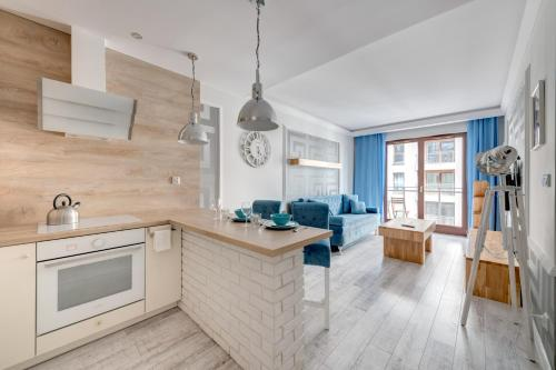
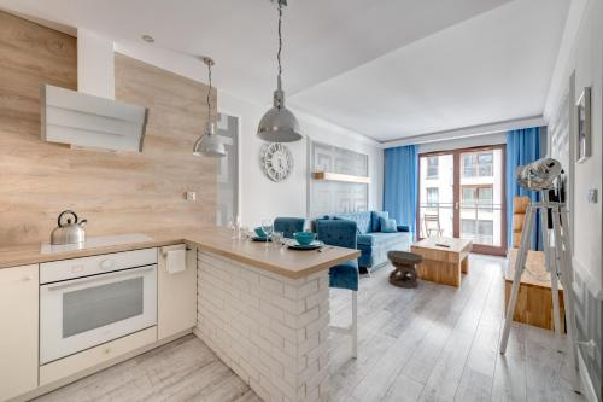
+ carved stool [386,249,425,289]
